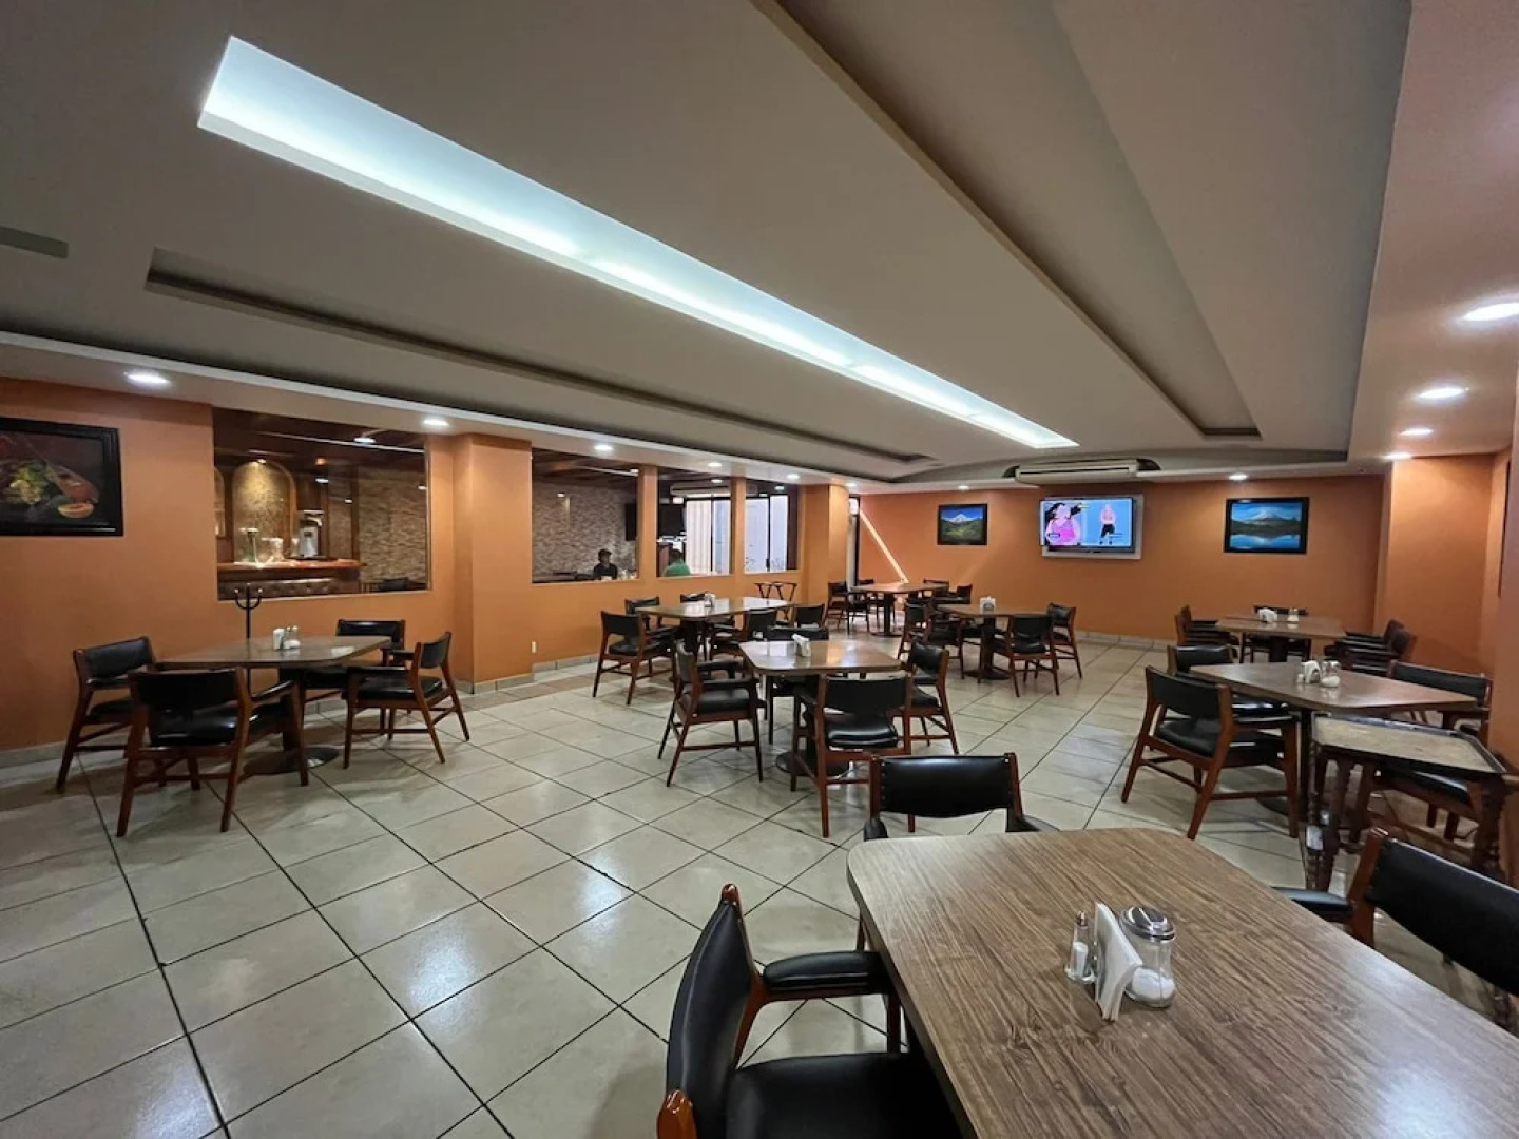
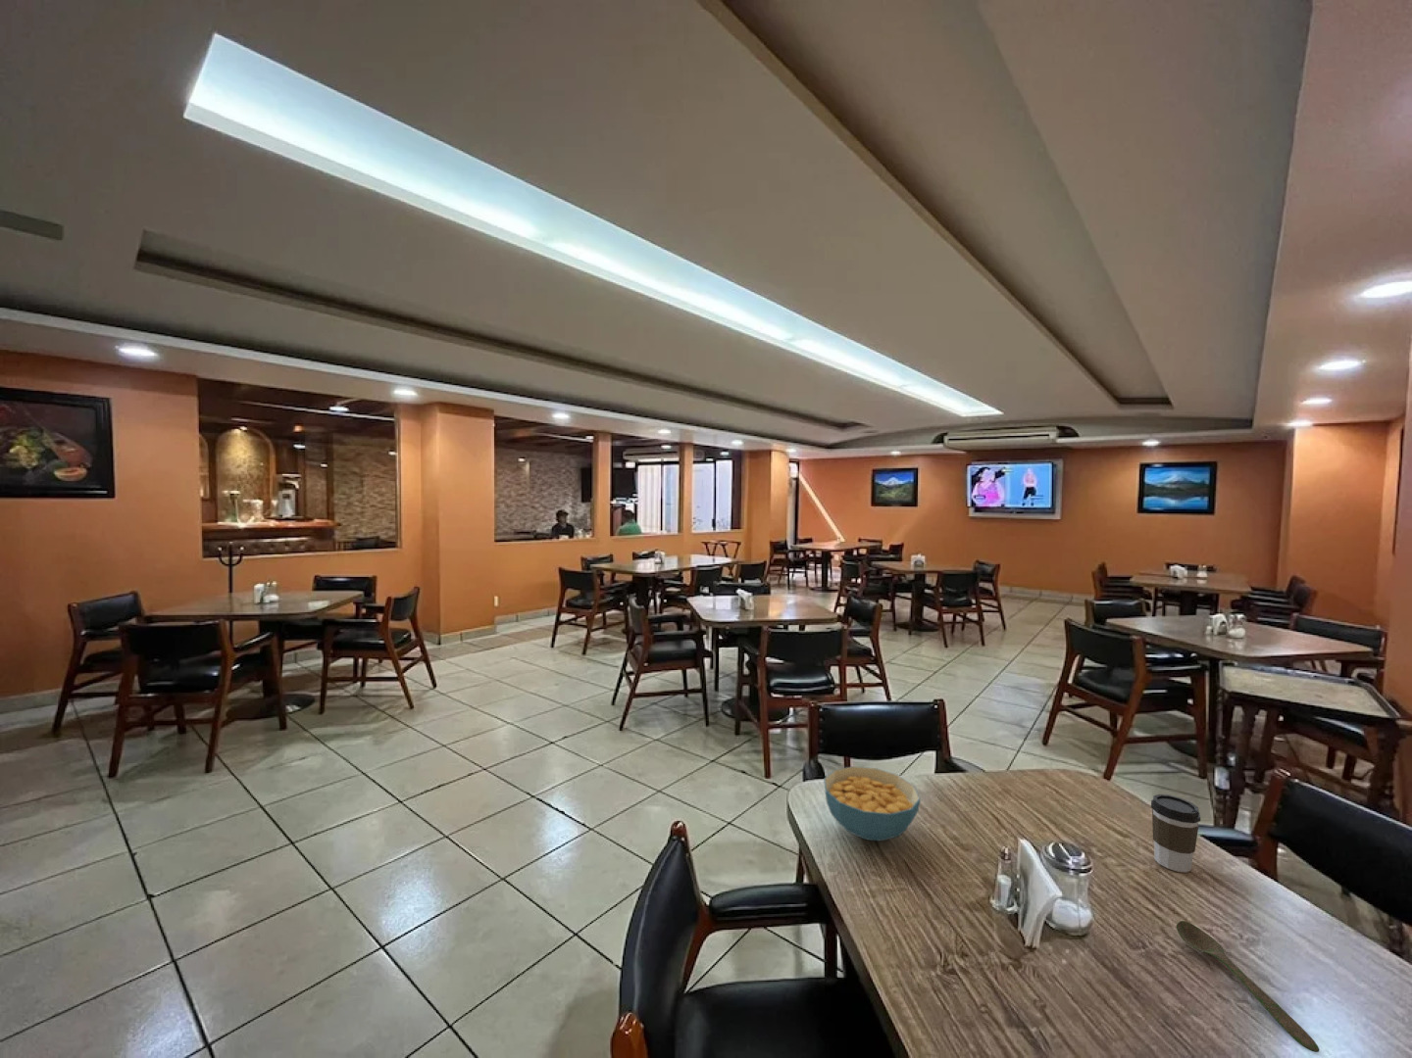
+ coffee cup [1151,794,1201,872]
+ cereal bowl [823,765,922,841]
+ spoon [1175,920,1320,1054]
